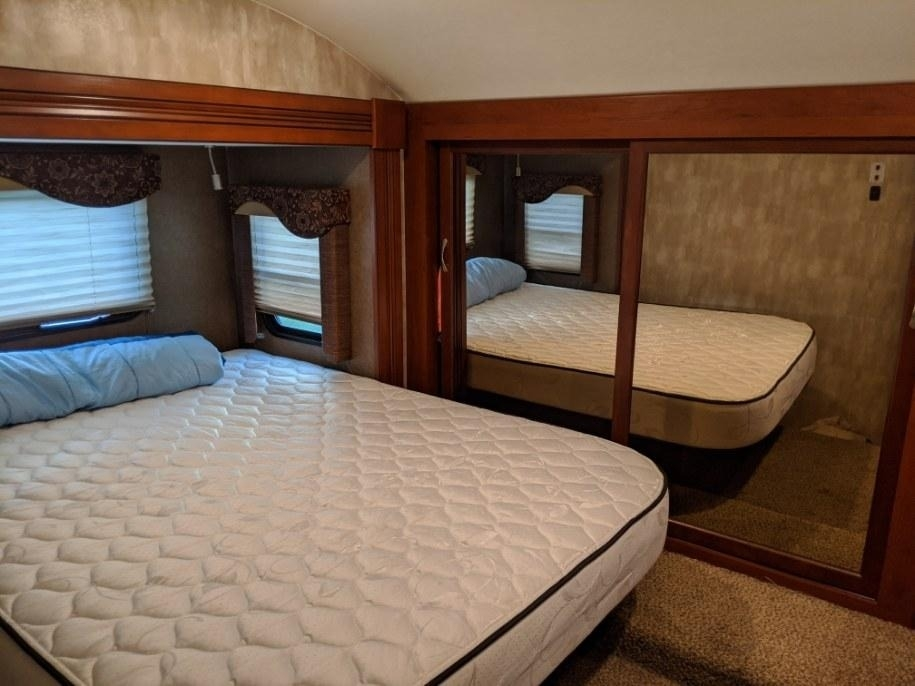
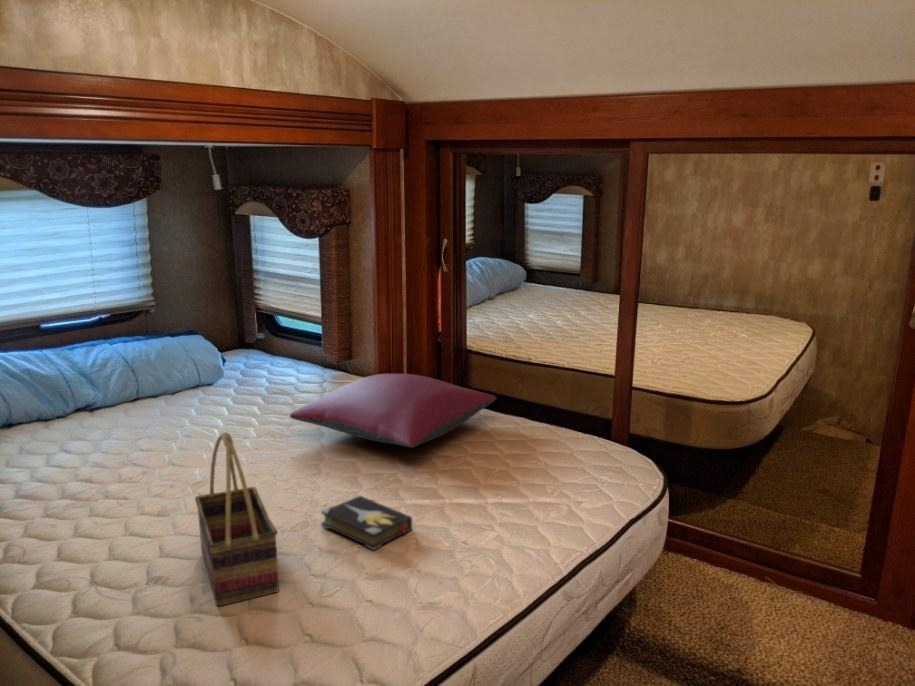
+ woven basket [194,431,280,608]
+ hardback book [320,495,413,551]
+ pillow [289,373,497,449]
